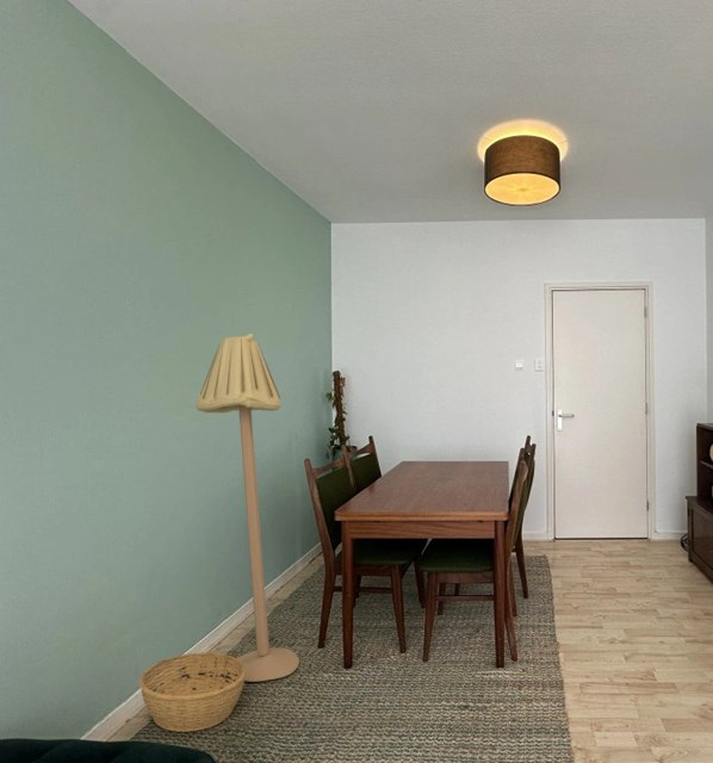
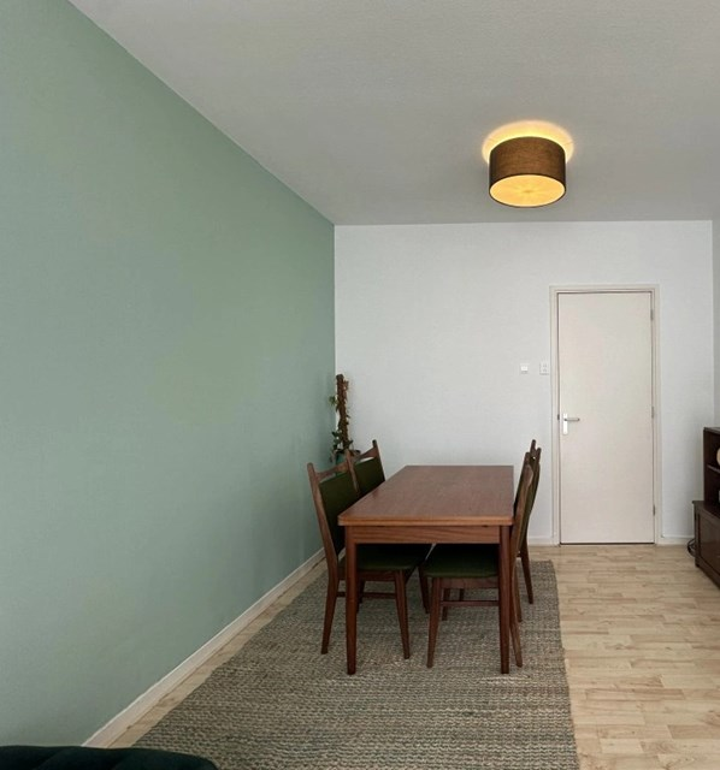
- floor lamp [194,333,300,683]
- basket [138,651,247,733]
